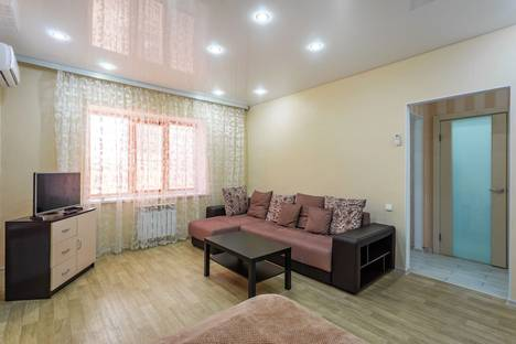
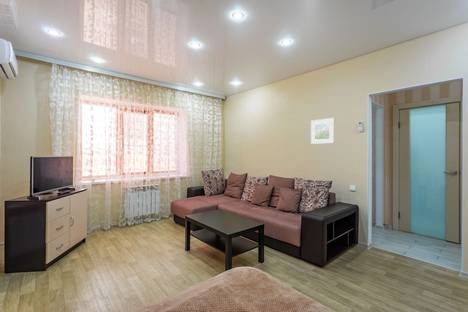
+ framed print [310,117,335,145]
